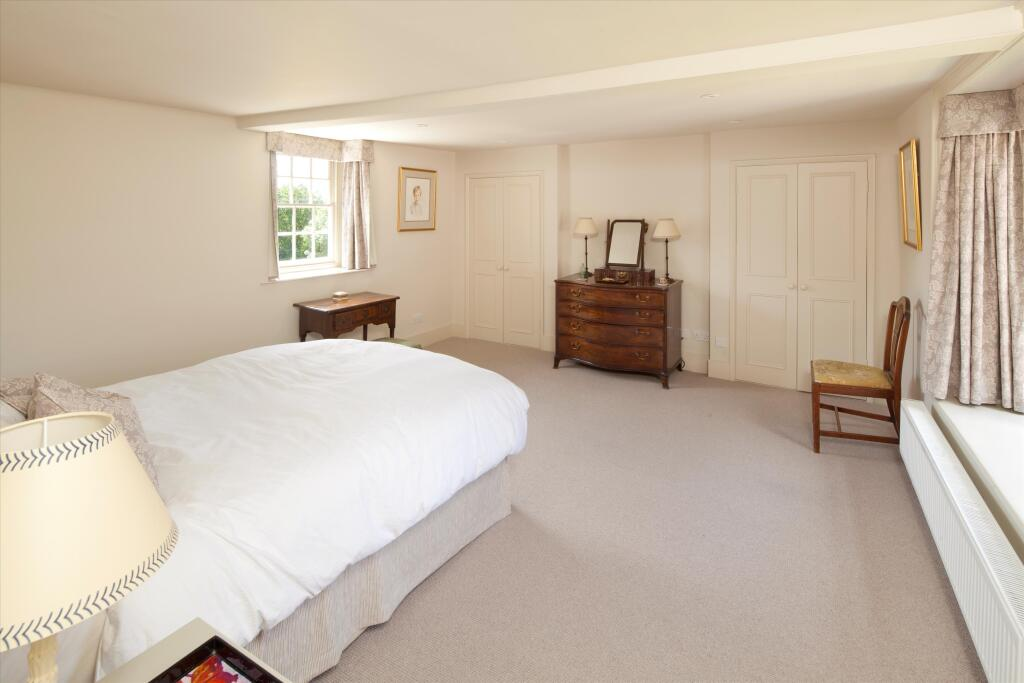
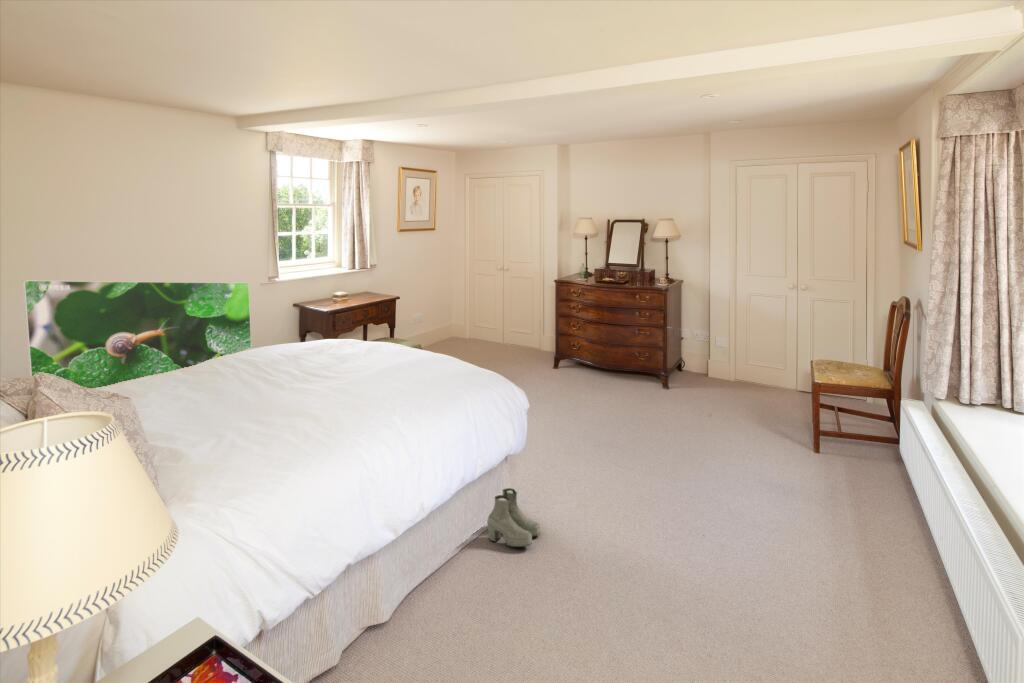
+ boots [486,487,542,548]
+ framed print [21,279,253,389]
